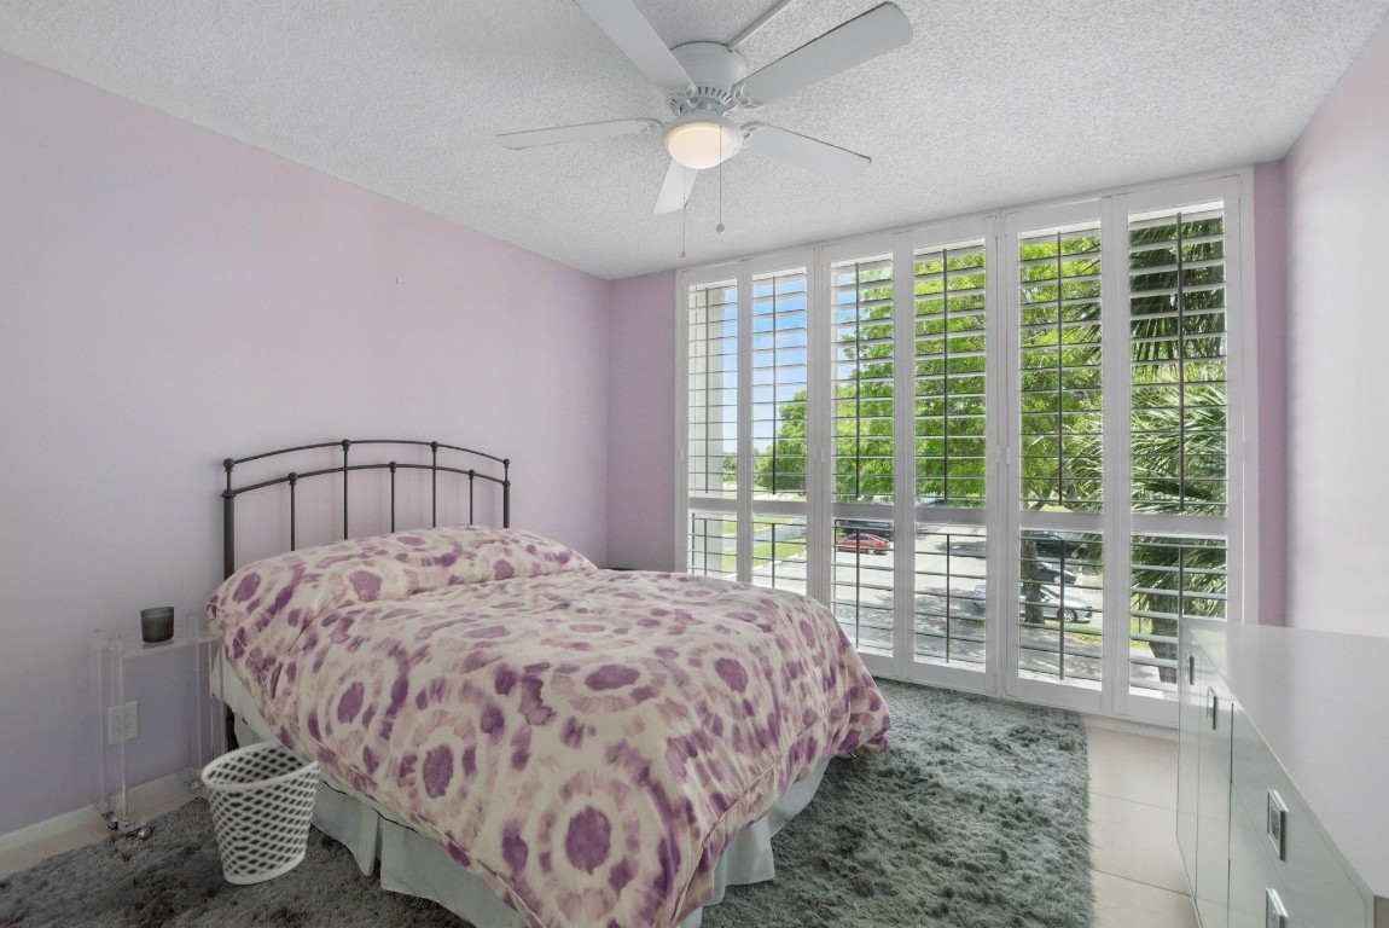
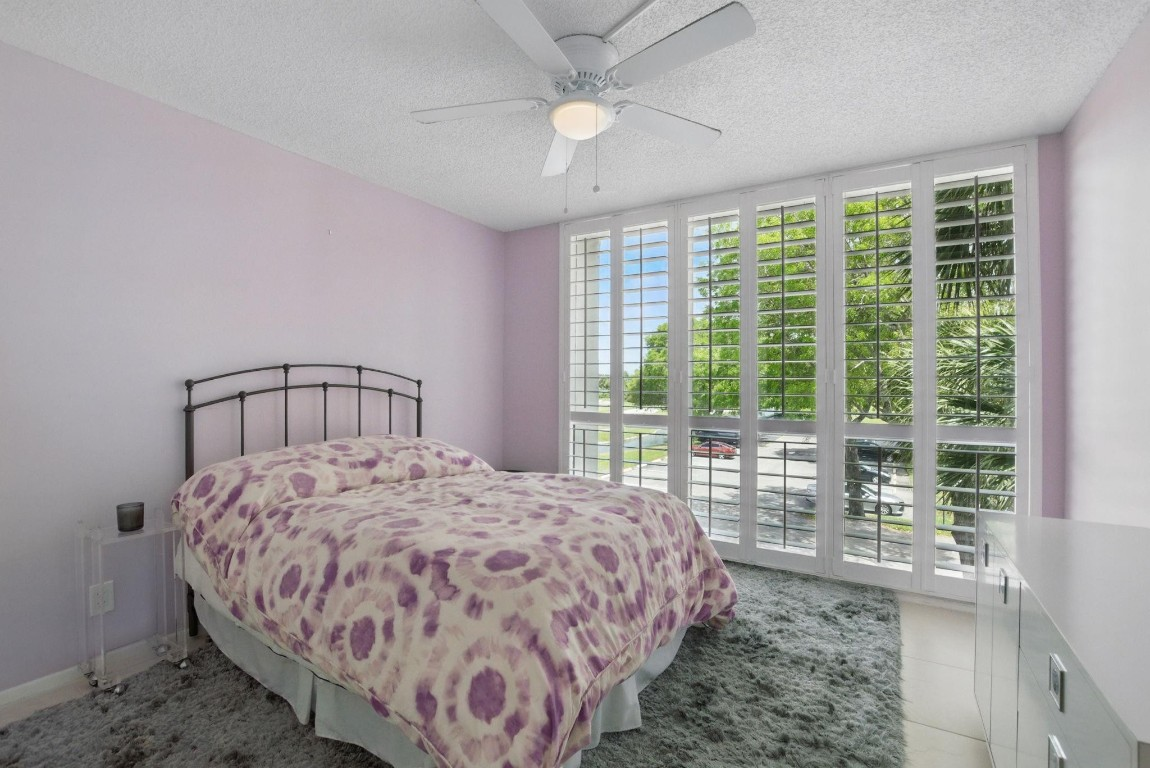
- wastebasket [200,738,321,886]
